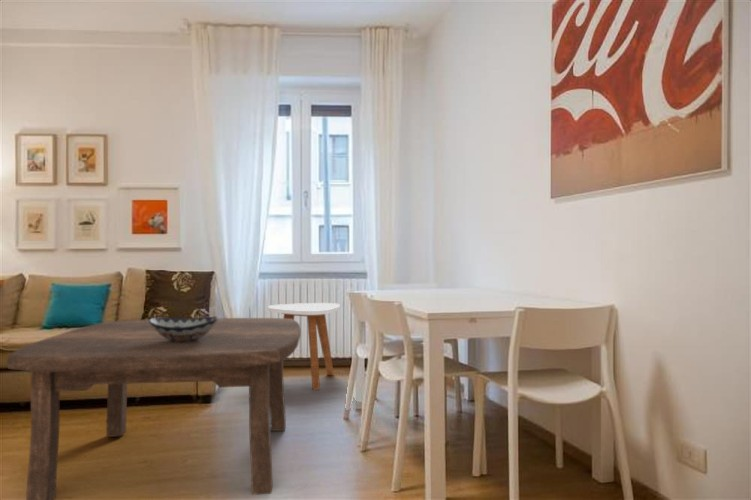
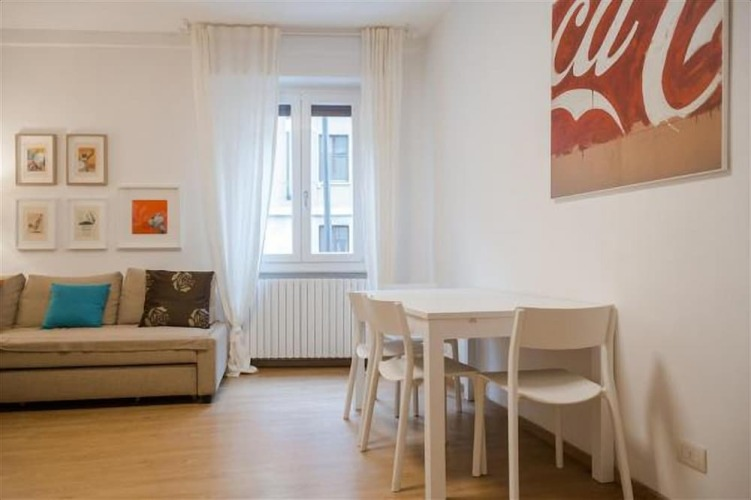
- coffee table [6,317,302,500]
- decorative bowl [148,316,219,342]
- side table [267,302,341,391]
